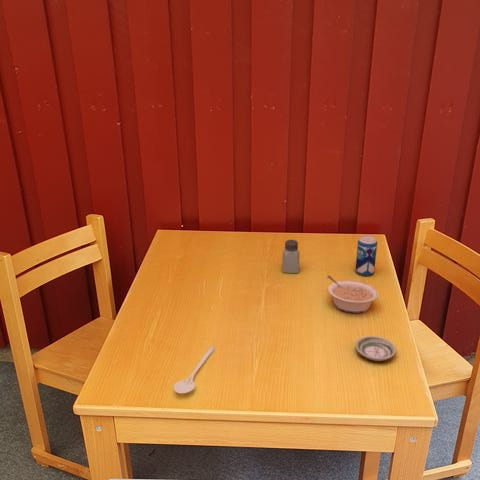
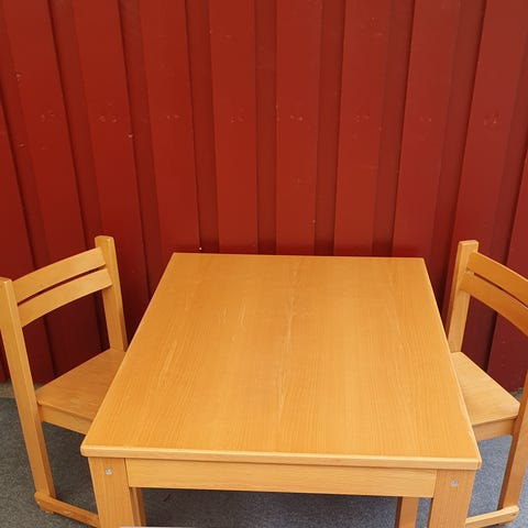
- saucer [354,335,397,362]
- saltshaker [281,239,301,274]
- stirrer [173,345,216,394]
- beverage can [354,234,378,277]
- legume [326,275,379,314]
